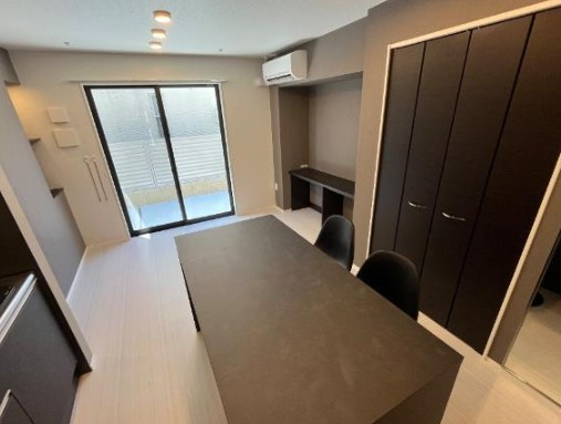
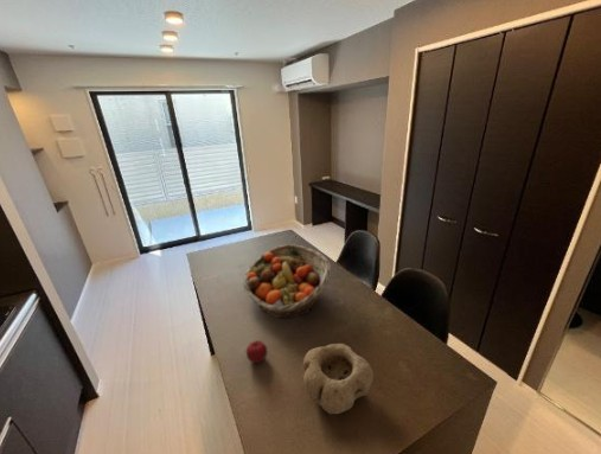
+ apple [245,339,268,365]
+ bowl [302,343,375,415]
+ fruit basket [242,243,332,320]
